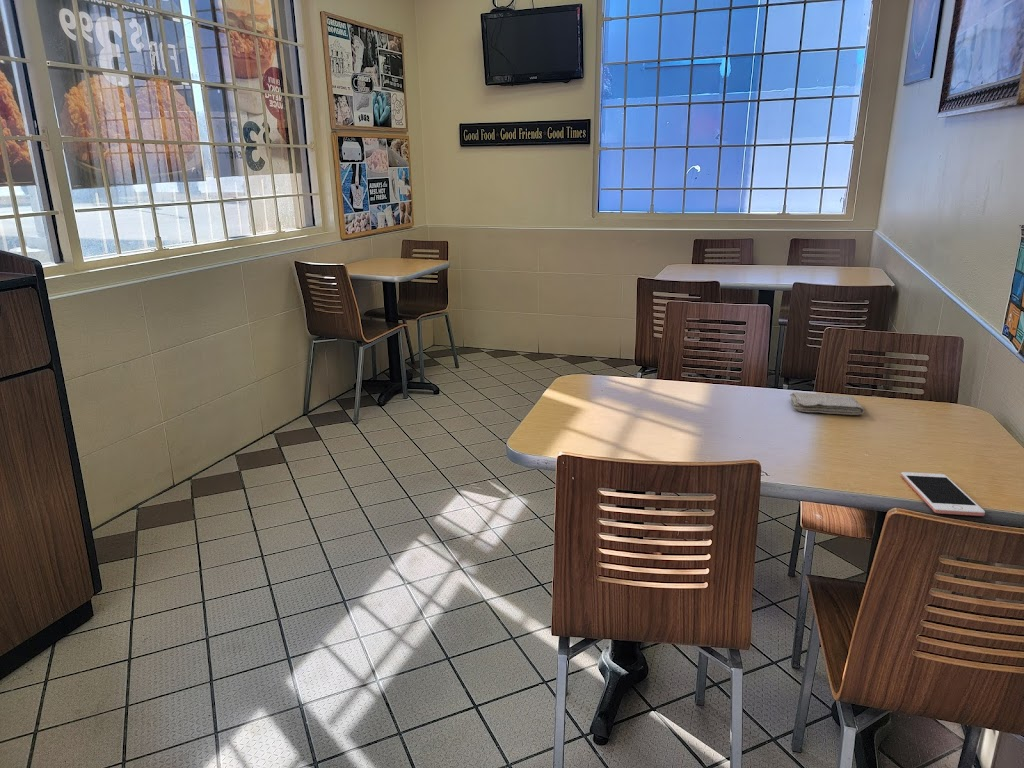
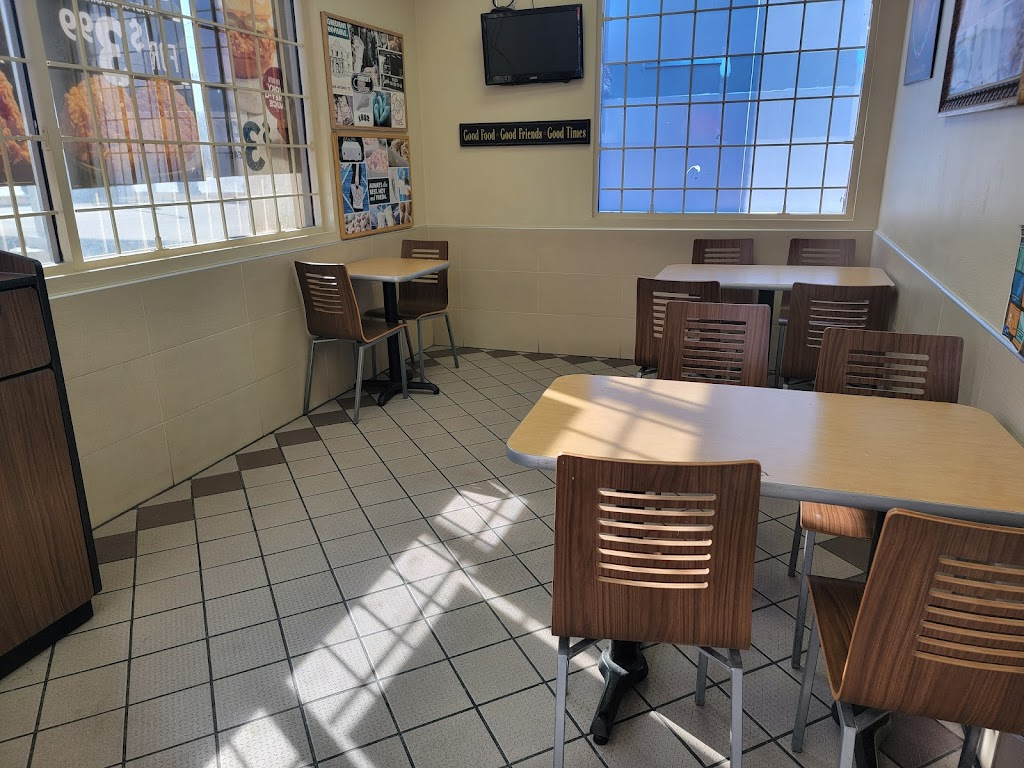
- washcloth [789,391,865,416]
- cell phone [900,471,986,517]
